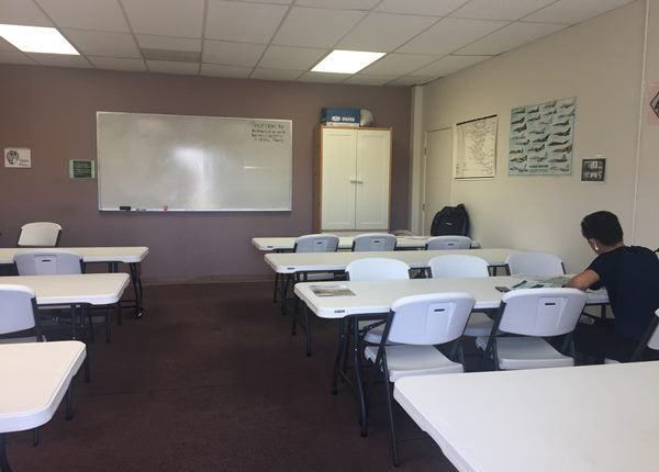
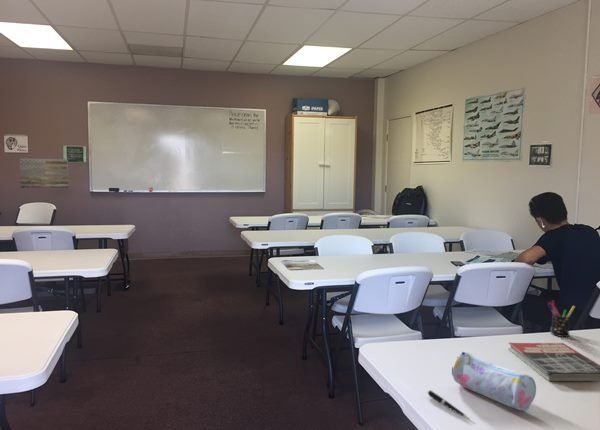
+ book [507,342,600,382]
+ pen holder [547,300,576,338]
+ wall art [19,157,70,189]
+ pencil case [451,351,537,412]
+ pen [427,389,471,421]
